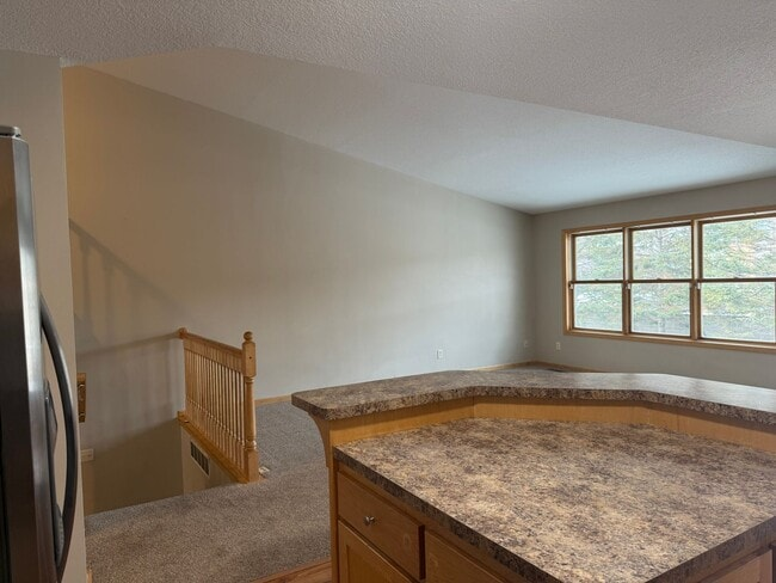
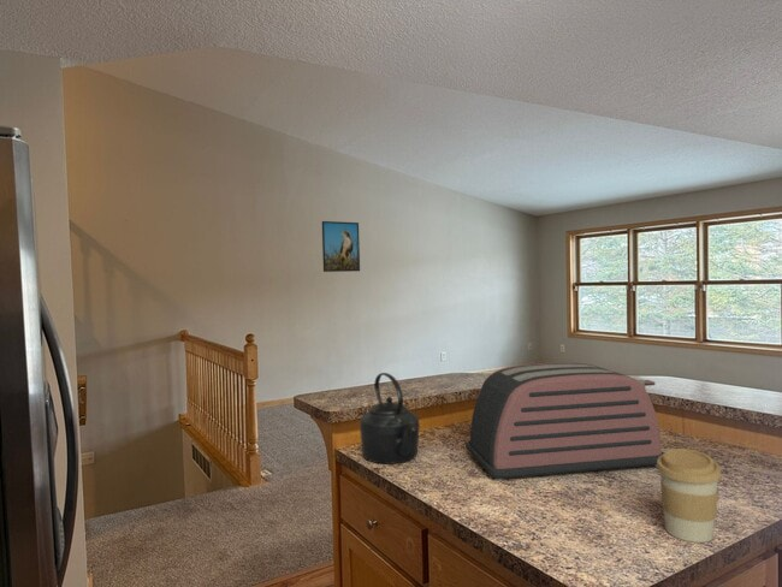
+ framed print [321,220,361,273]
+ toaster [464,361,665,482]
+ coffee cup [656,447,723,544]
+ kettle [359,372,421,466]
